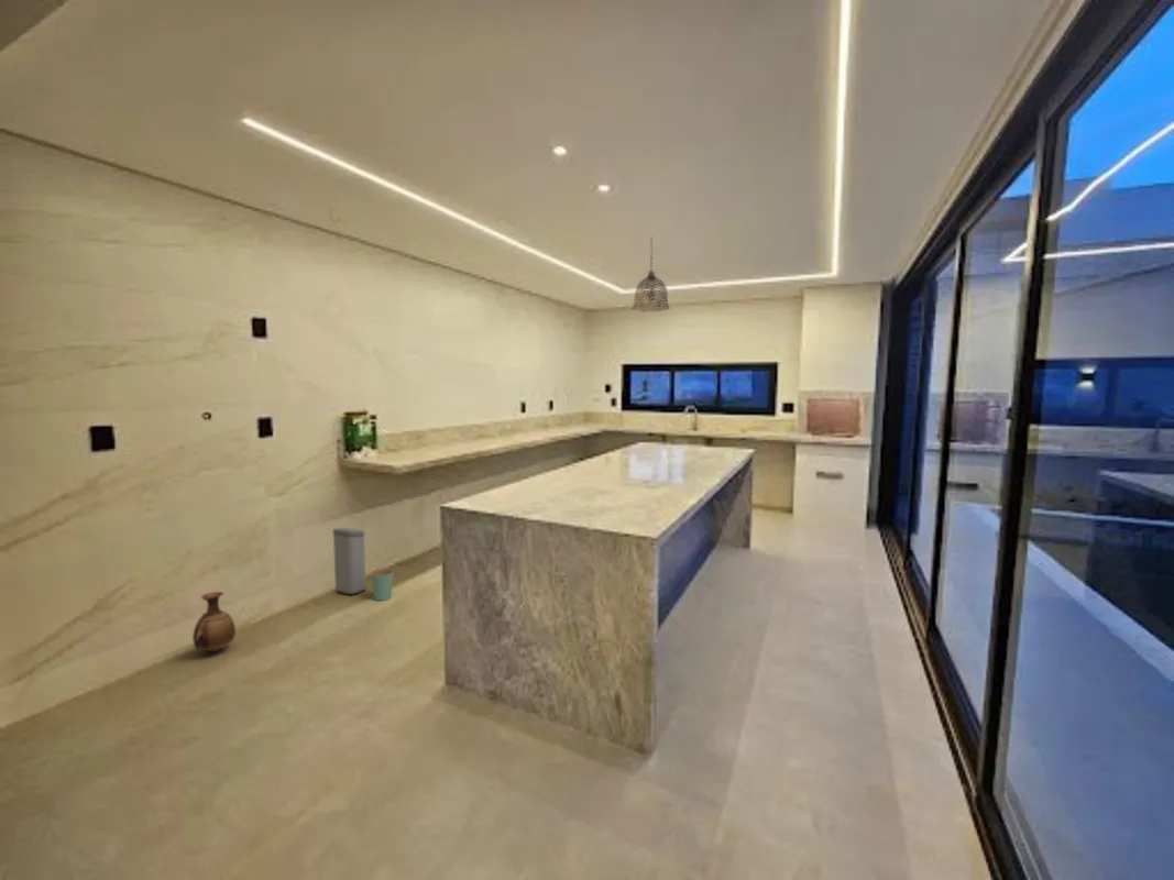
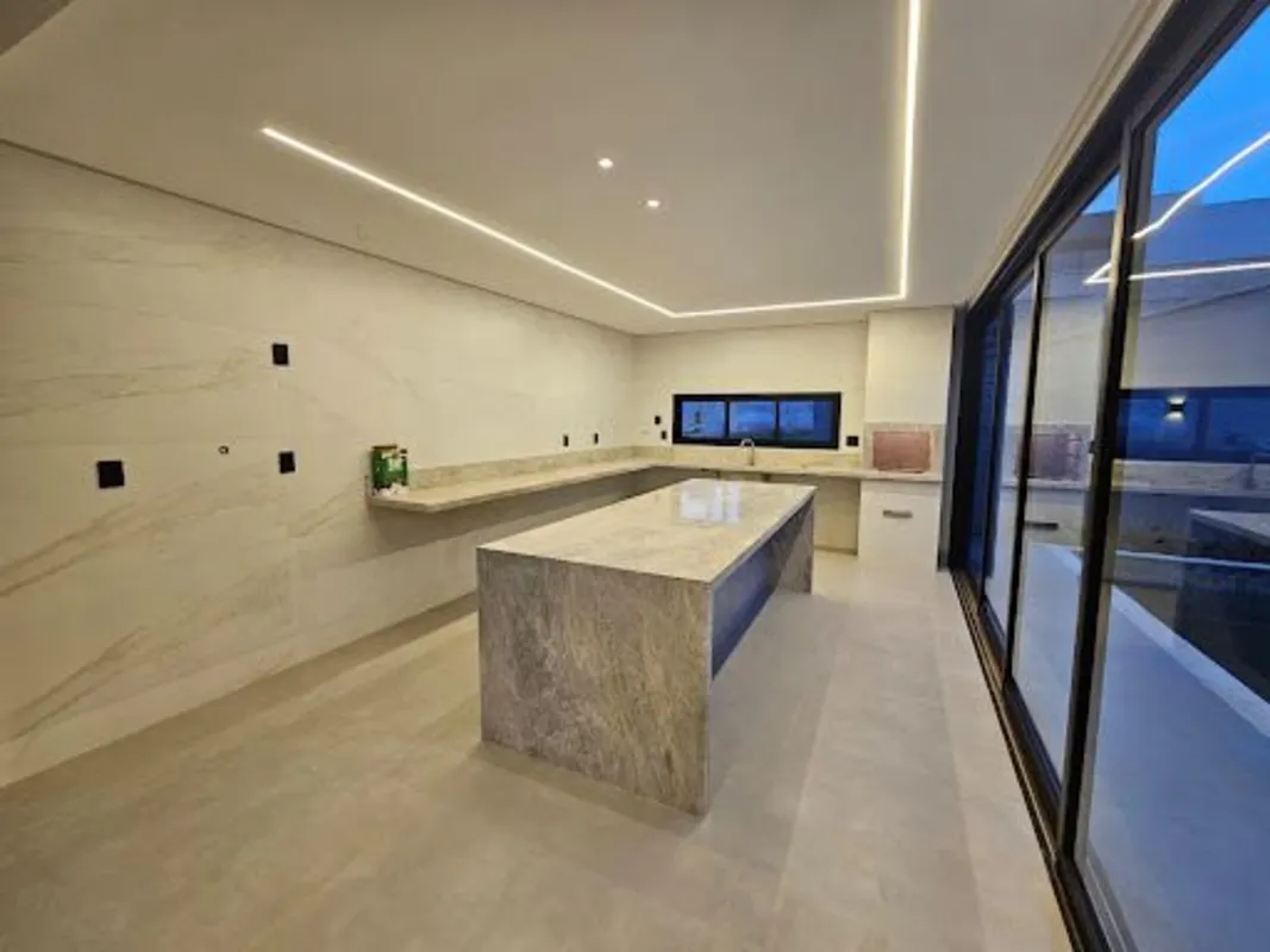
- vase [191,591,237,653]
- pendant lamp [630,235,671,312]
- trash can [332,527,395,602]
